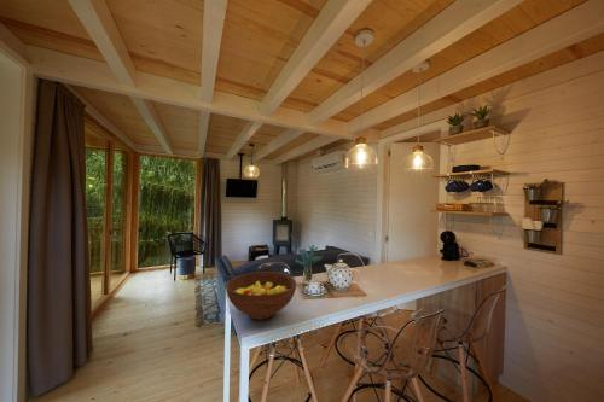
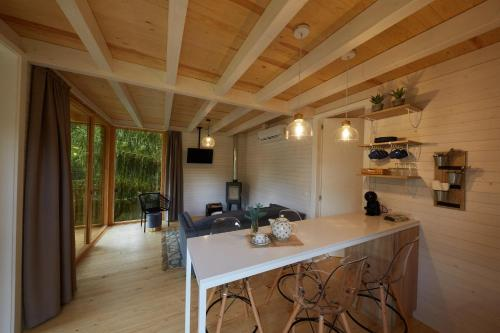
- fruit bowl [225,270,297,321]
